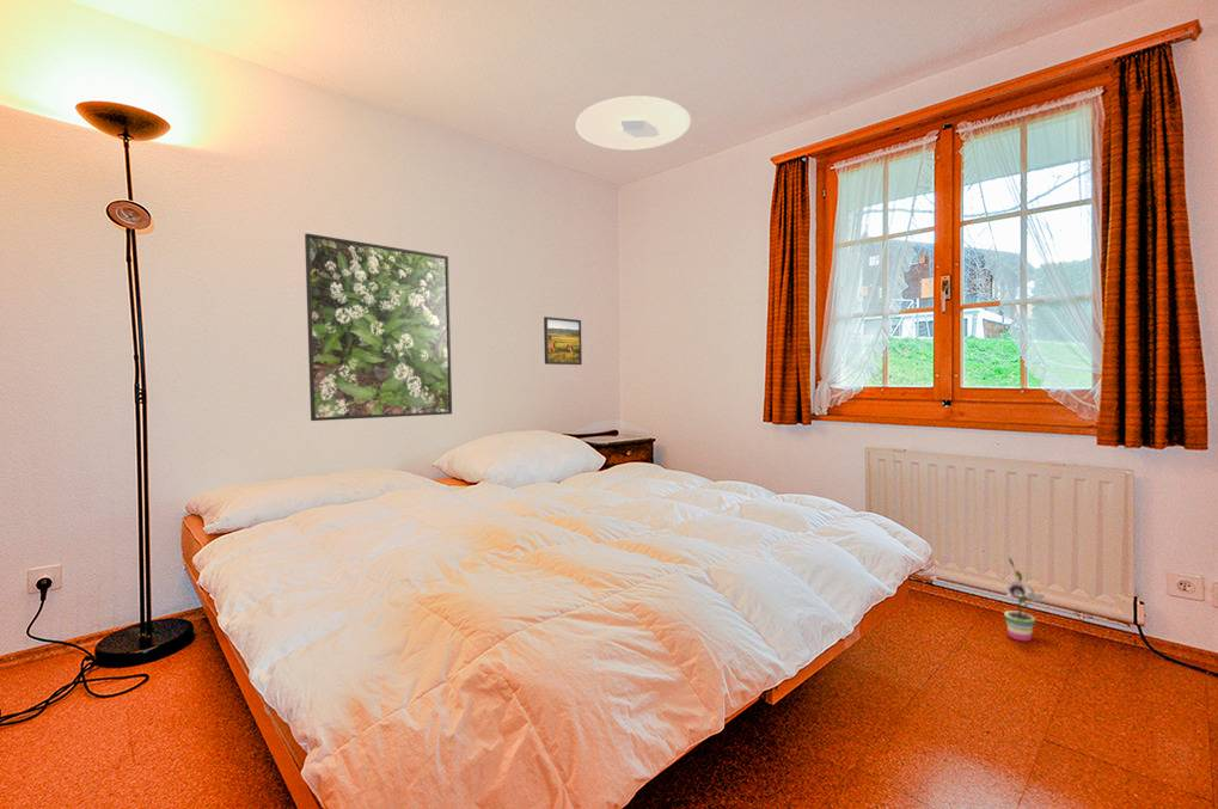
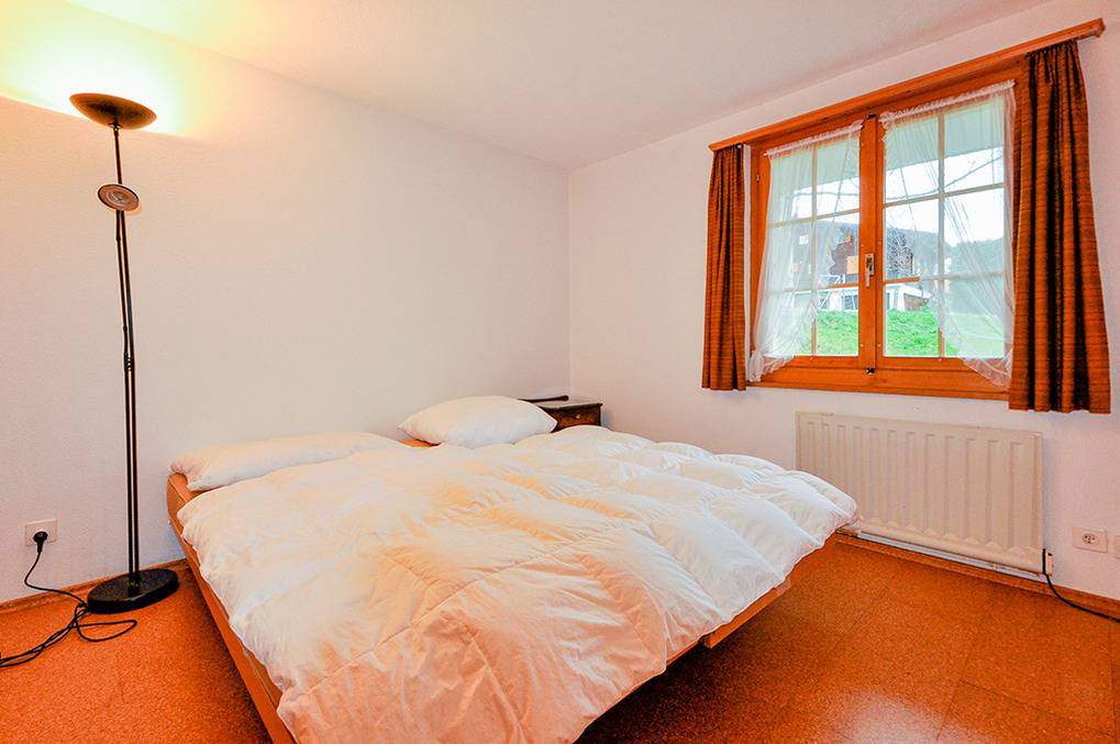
- ceiling light [575,94,692,152]
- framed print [304,232,453,422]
- potted plant [1002,557,1049,642]
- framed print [543,315,583,366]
